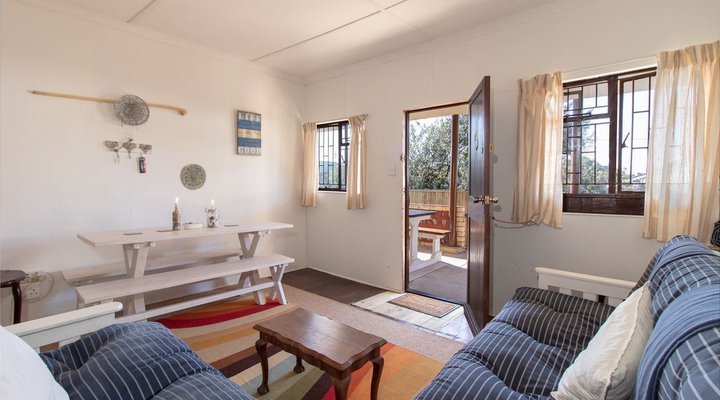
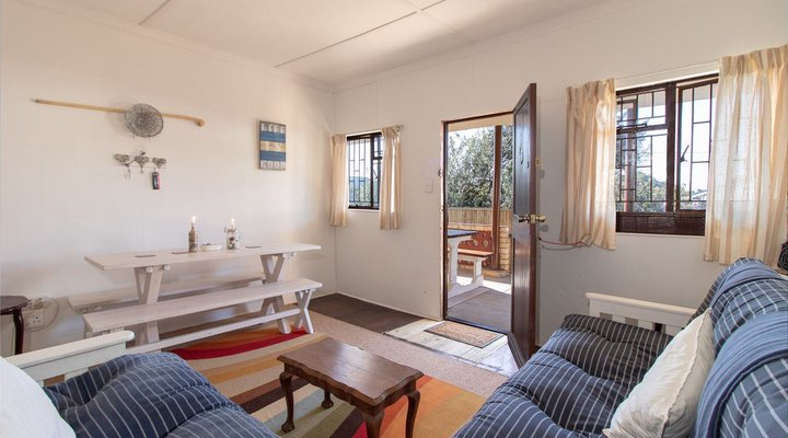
- decorative plate [179,163,207,191]
